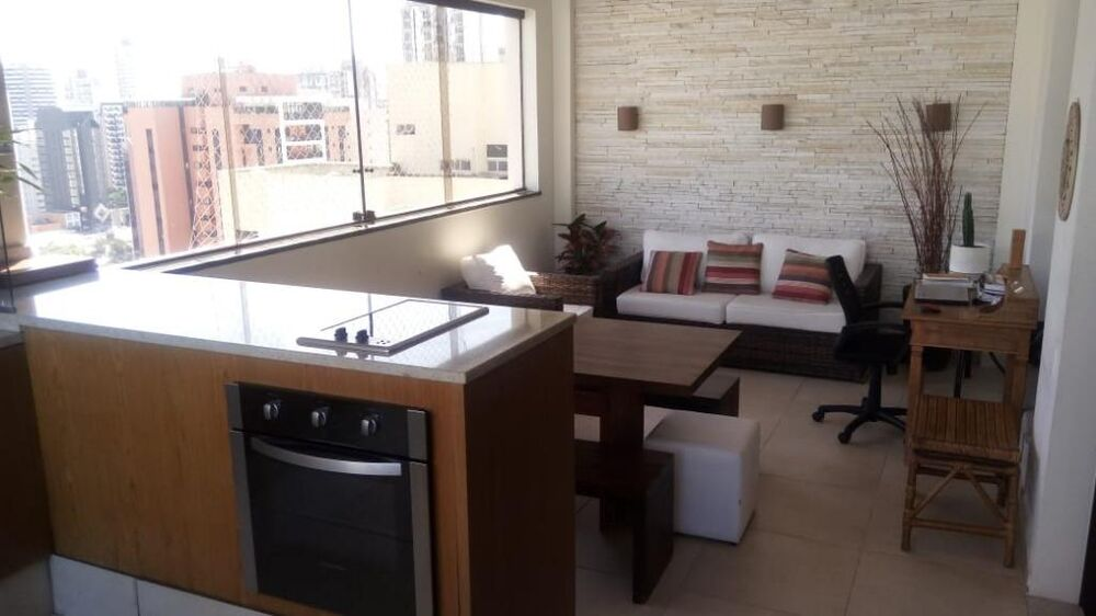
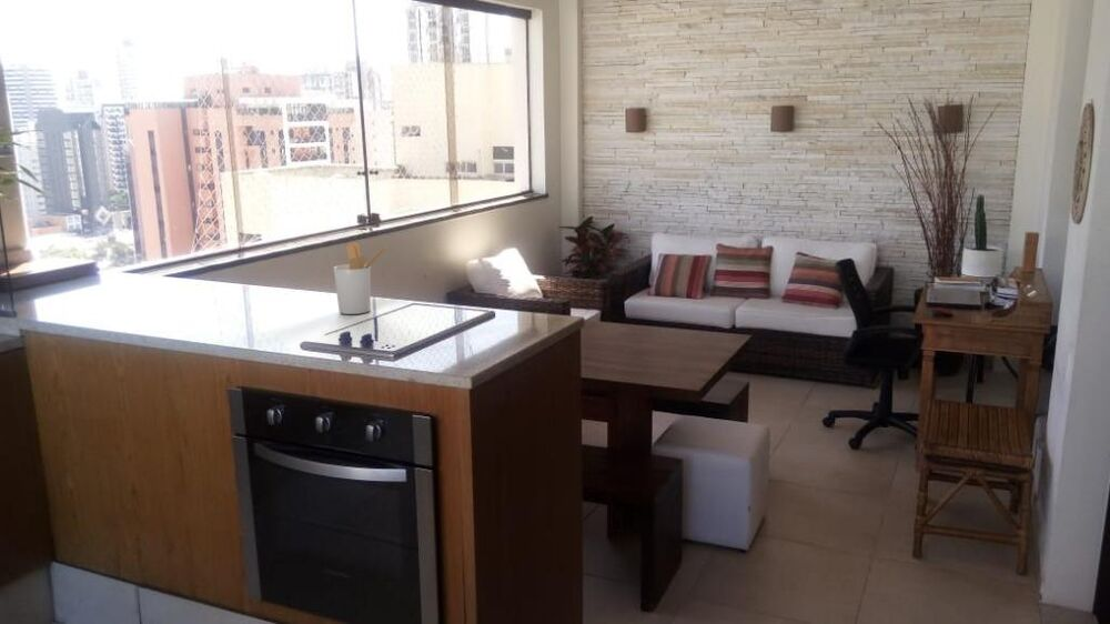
+ utensil holder [333,241,389,315]
